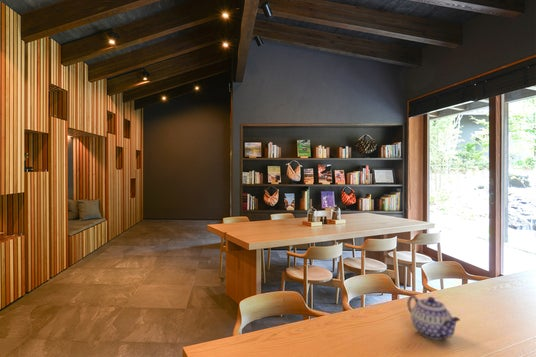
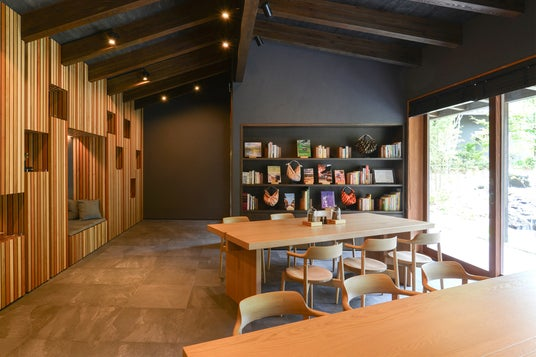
- teapot [406,294,461,341]
